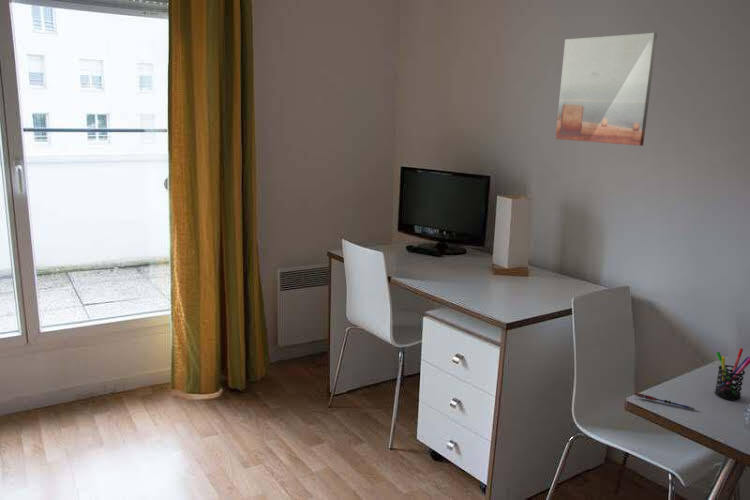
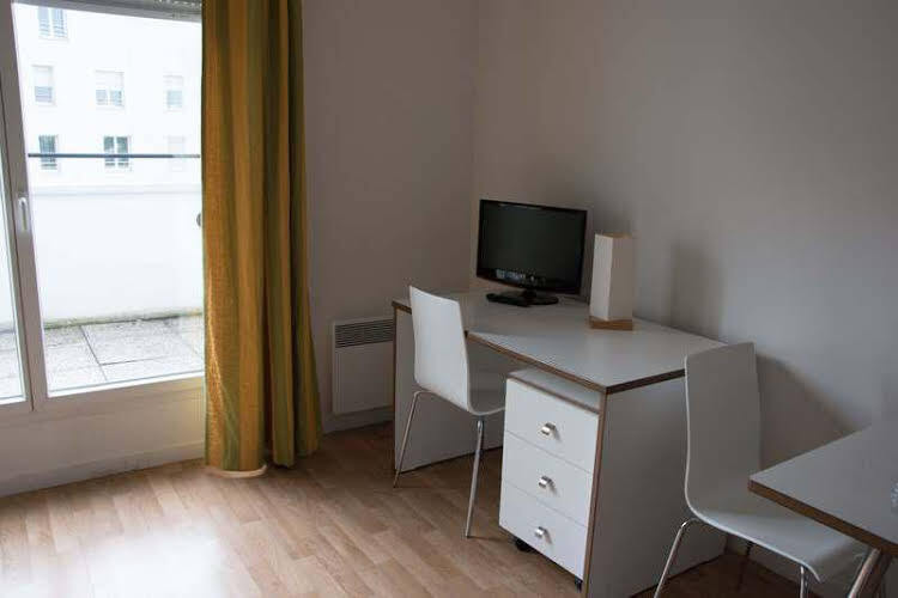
- wall art [554,32,658,147]
- pen [633,392,696,411]
- pen holder [714,347,750,401]
